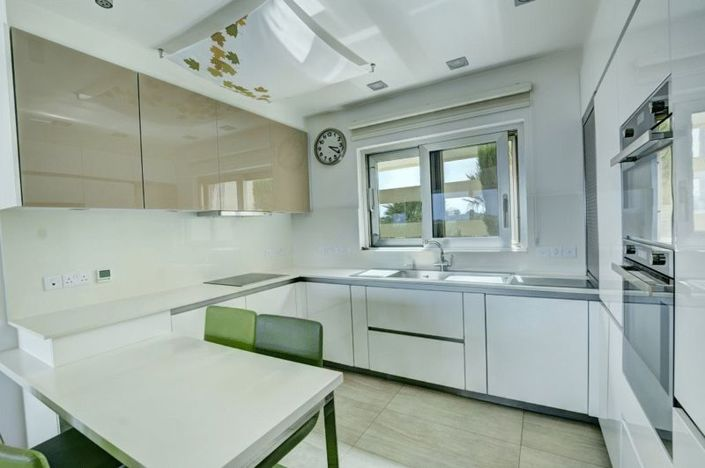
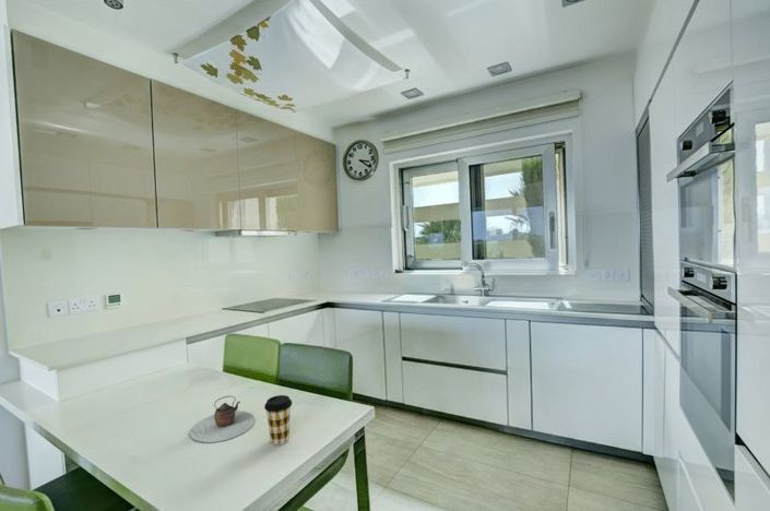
+ coffee cup [263,394,293,445]
+ teapot [189,395,256,443]
